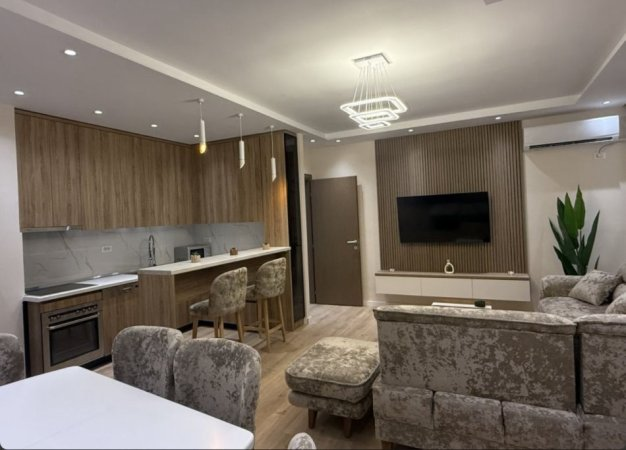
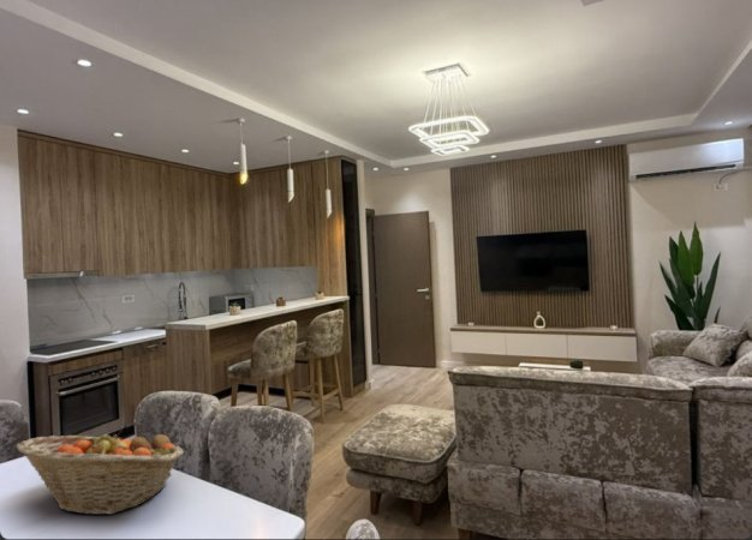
+ fruit basket [16,427,185,516]
